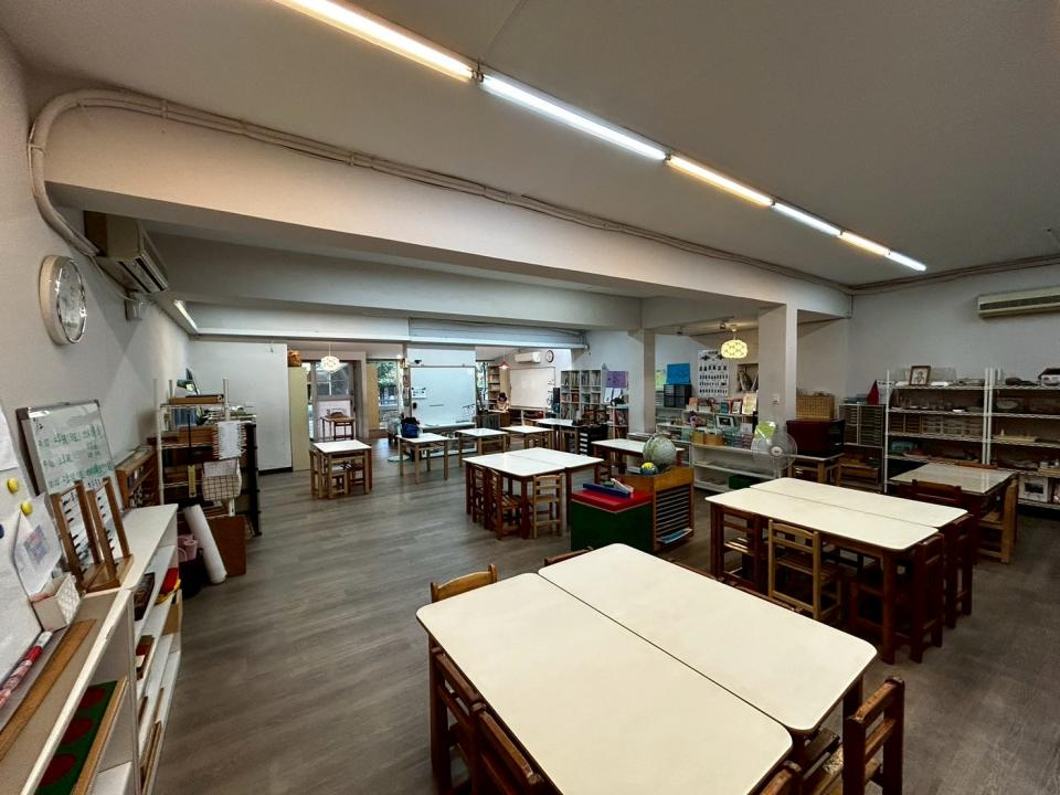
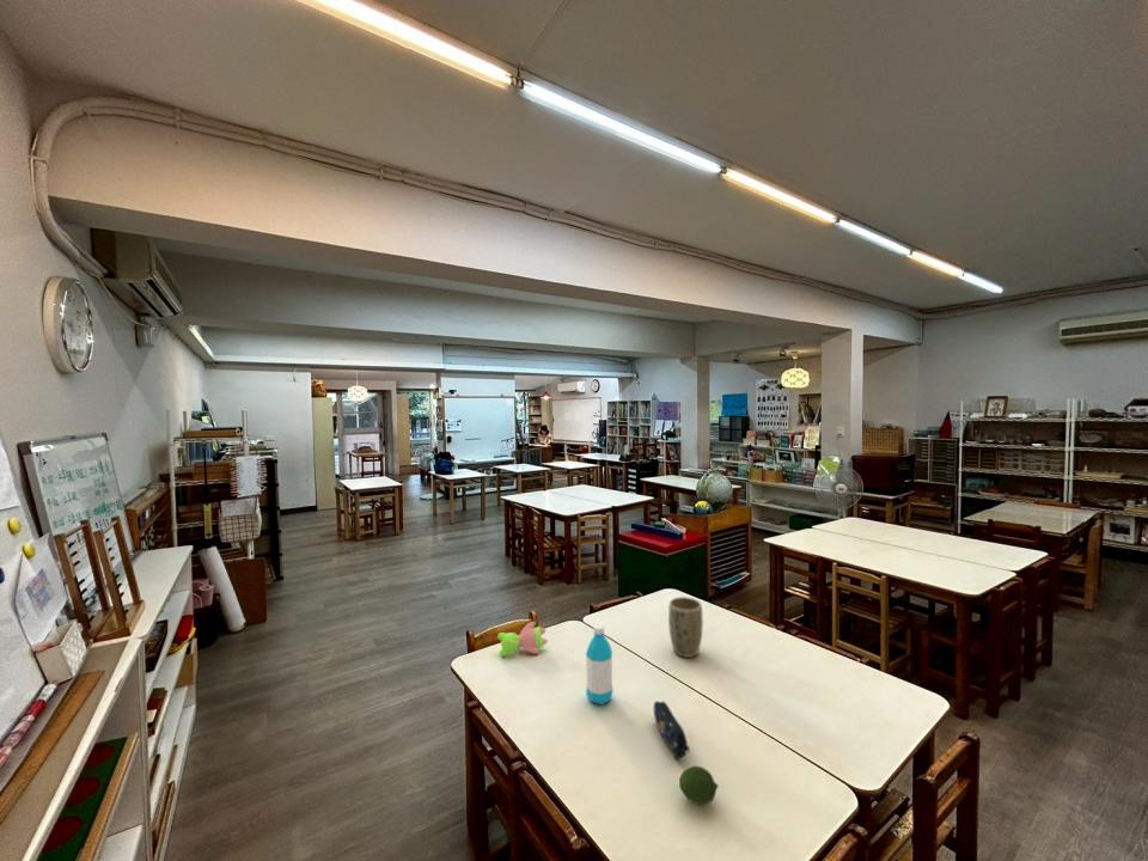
+ pencil case [653,700,691,761]
+ water bottle [585,623,613,706]
+ fruit [678,764,719,806]
+ plant pot [667,596,704,659]
+ stuffed animal [496,621,549,658]
